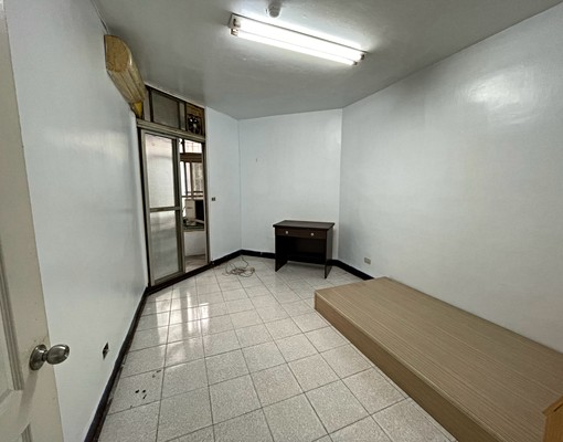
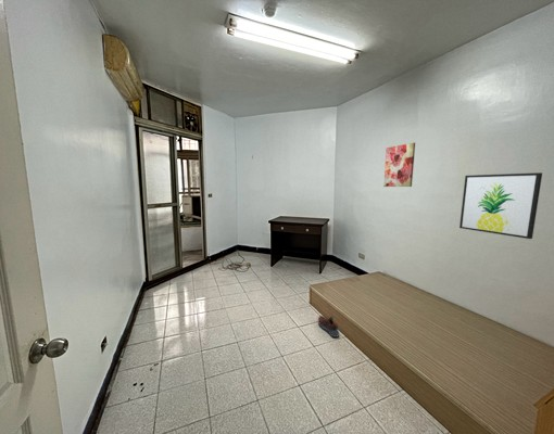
+ shoe [317,315,340,339]
+ wall art [458,171,543,240]
+ wall art [382,142,416,188]
